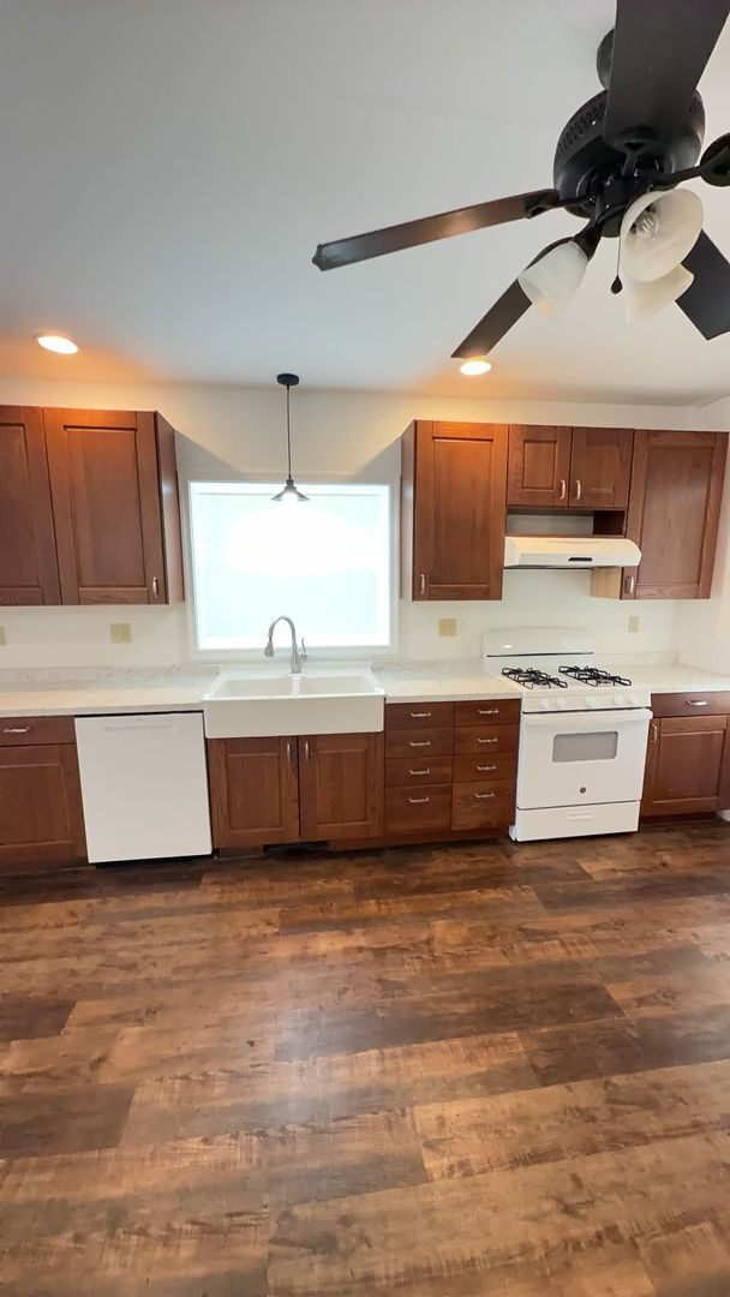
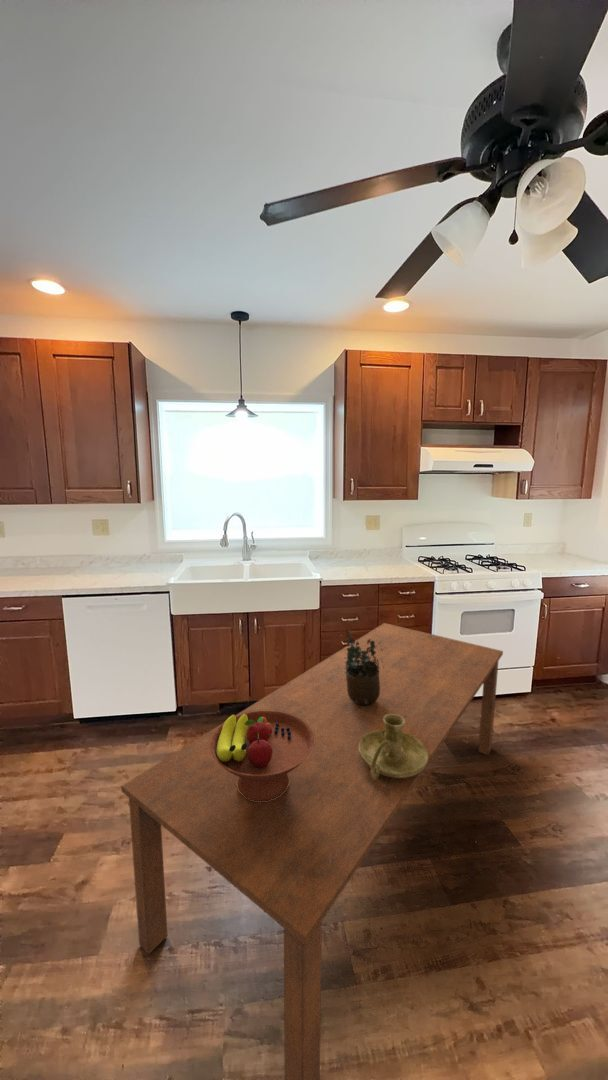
+ fruit bowl [209,710,315,802]
+ dining table [120,622,504,1080]
+ potted plant [336,630,384,706]
+ candle holder [359,714,428,780]
